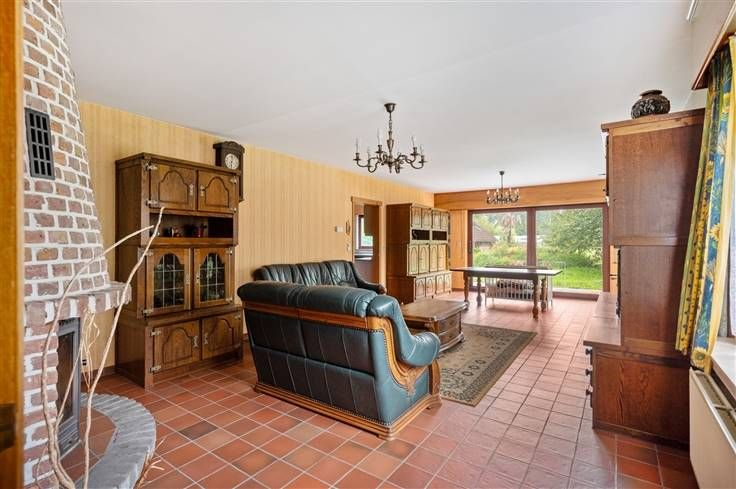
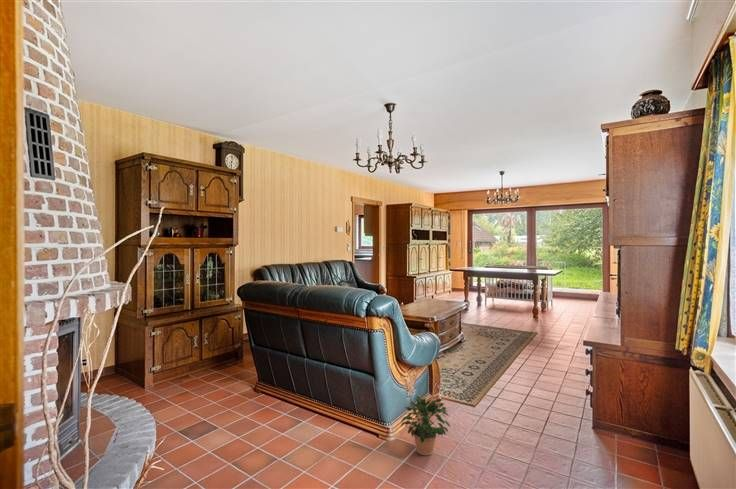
+ potted plant [400,394,452,456]
